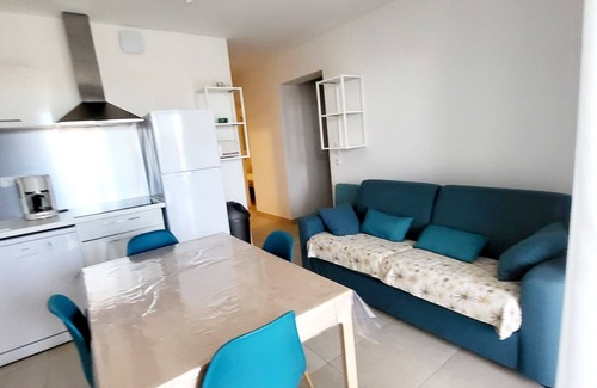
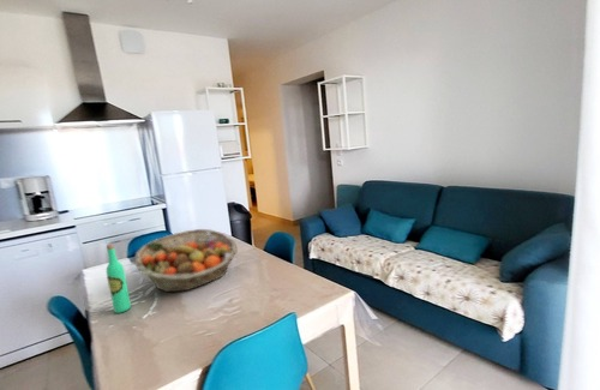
+ wine bottle [106,242,132,314]
+ fruit basket [134,228,239,293]
